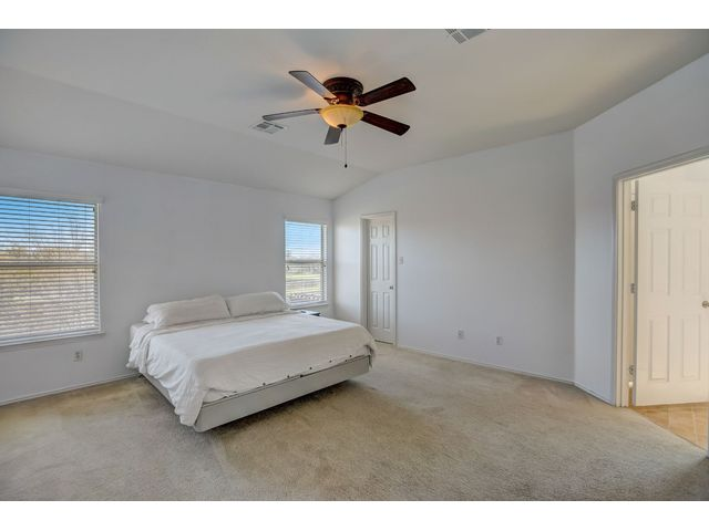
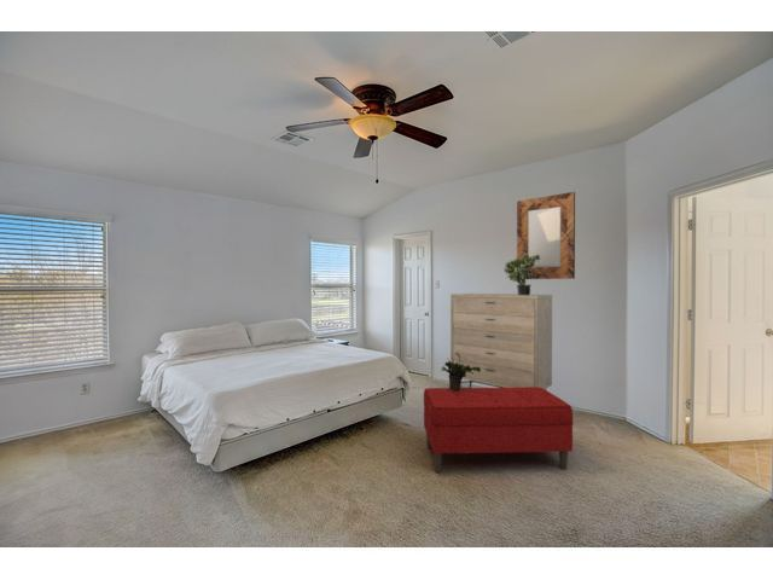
+ bench [423,387,574,474]
+ potted plant [440,353,481,390]
+ dresser [449,292,553,390]
+ potted plant [504,254,541,295]
+ home mirror [516,191,576,280]
